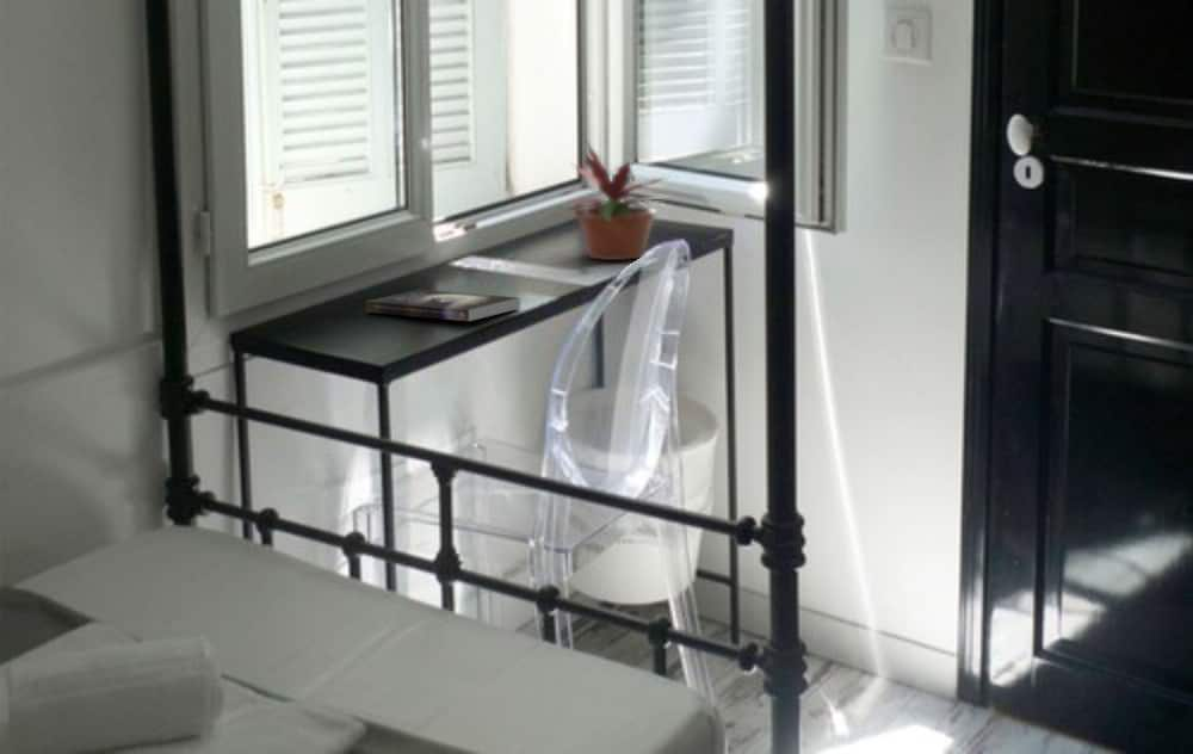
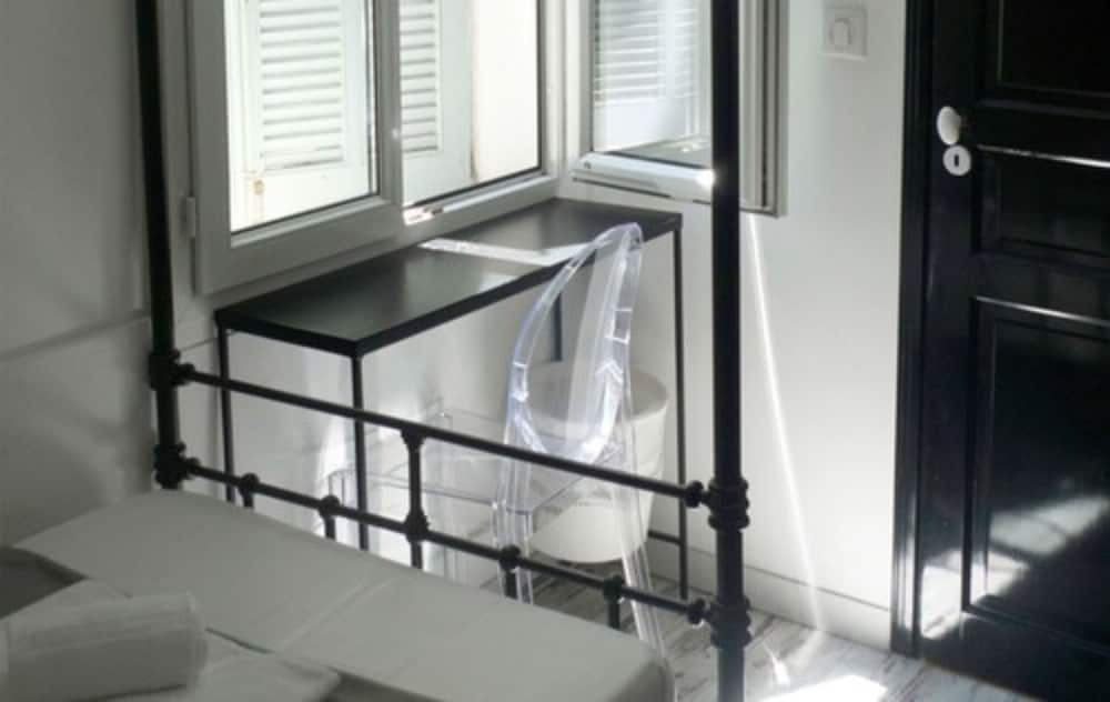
- book [365,289,521,322]
- potted plant [543,138,674,261]
